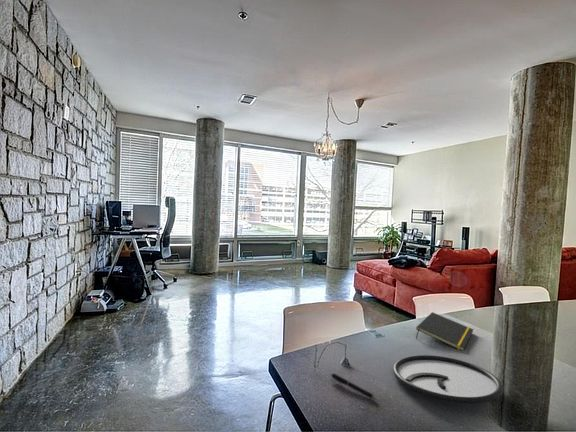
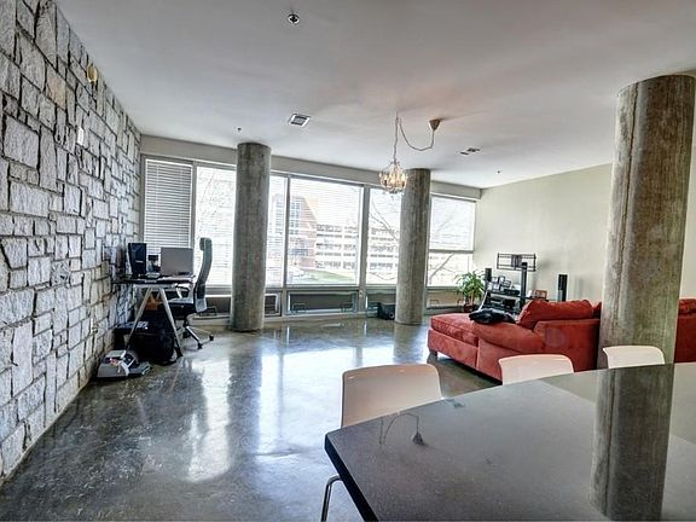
- notepad [415,311,475,352]
- plate [392,354,504,404]
- pen [330,372,379,401]
